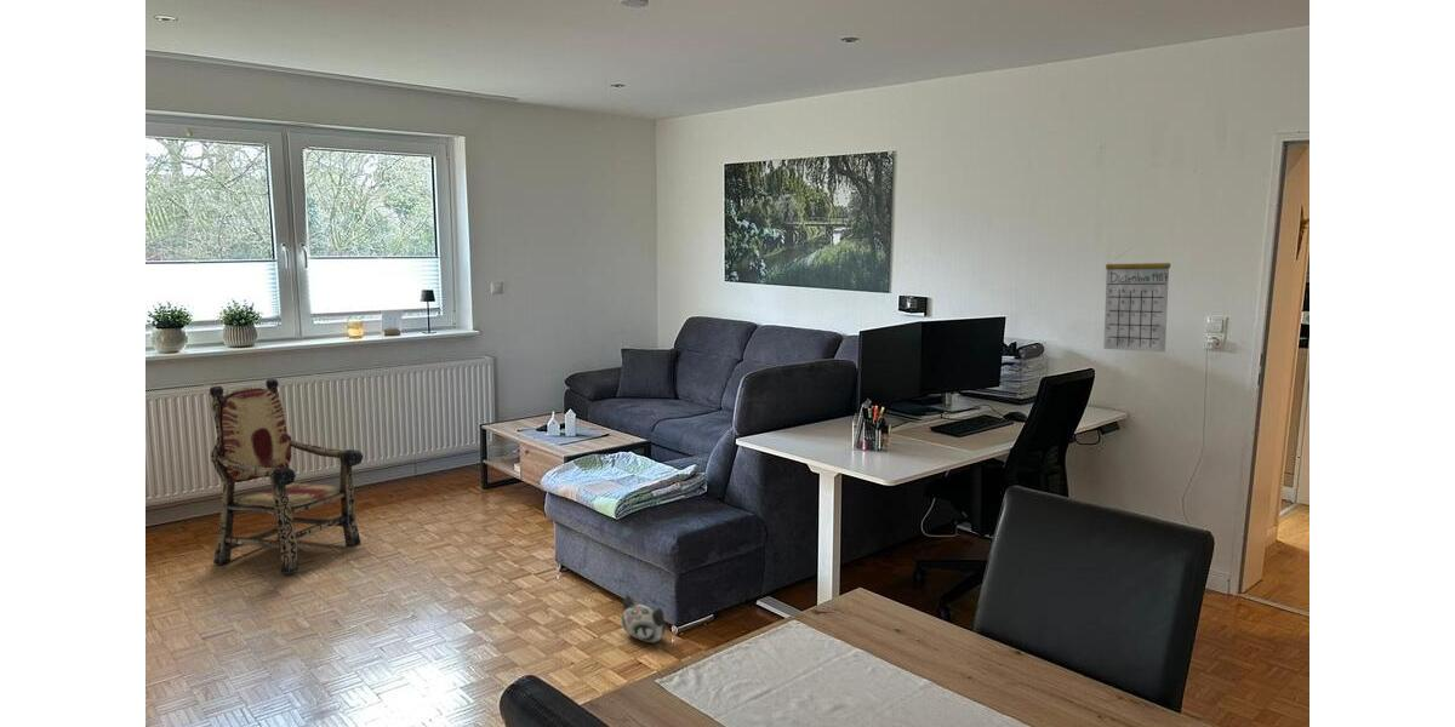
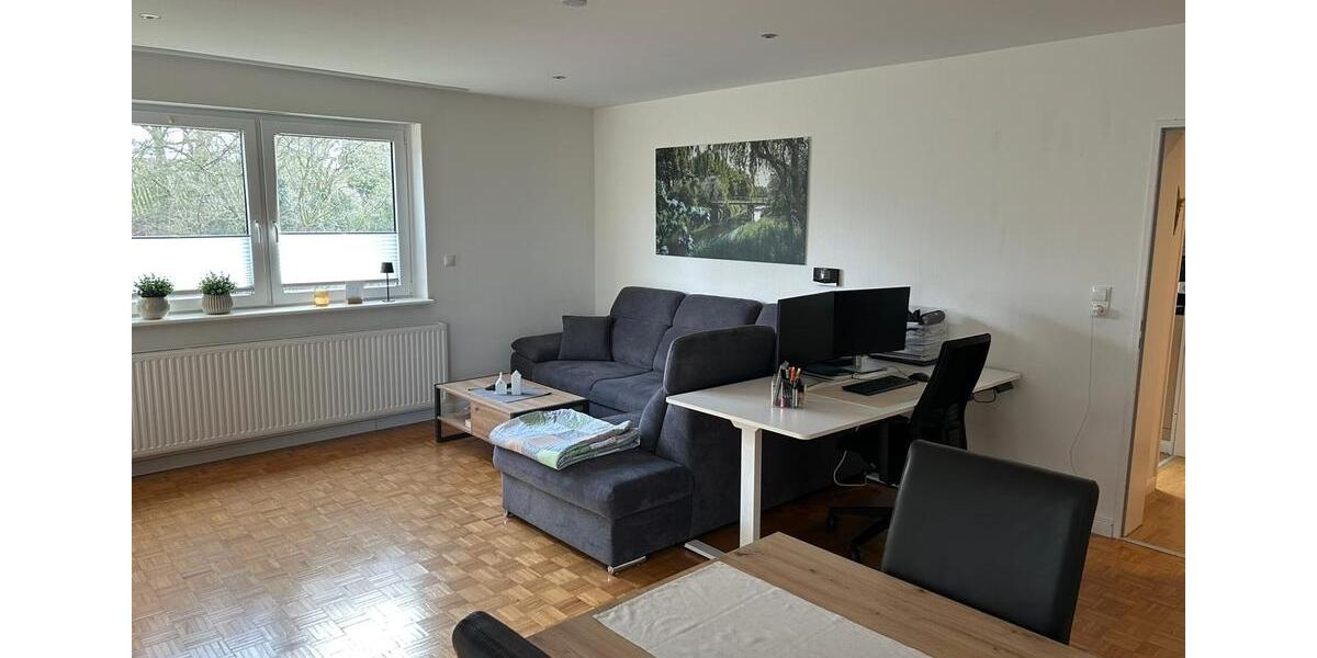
- plush toy [621,594,667,643]
- armchair [209,378,364,574]
- calendar [1102,247,1171,353]
